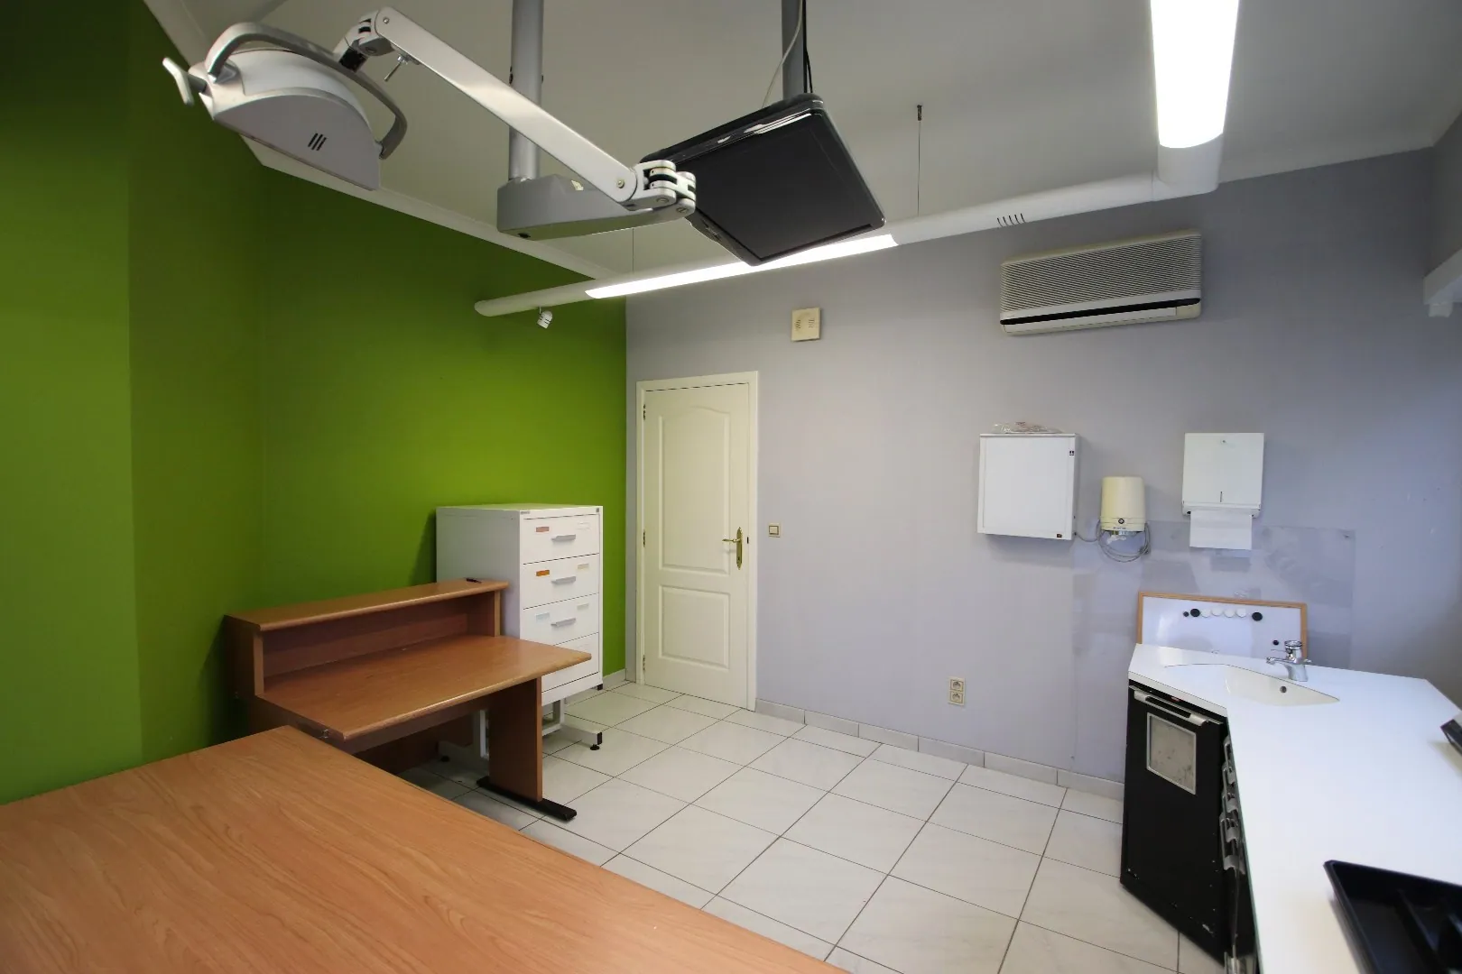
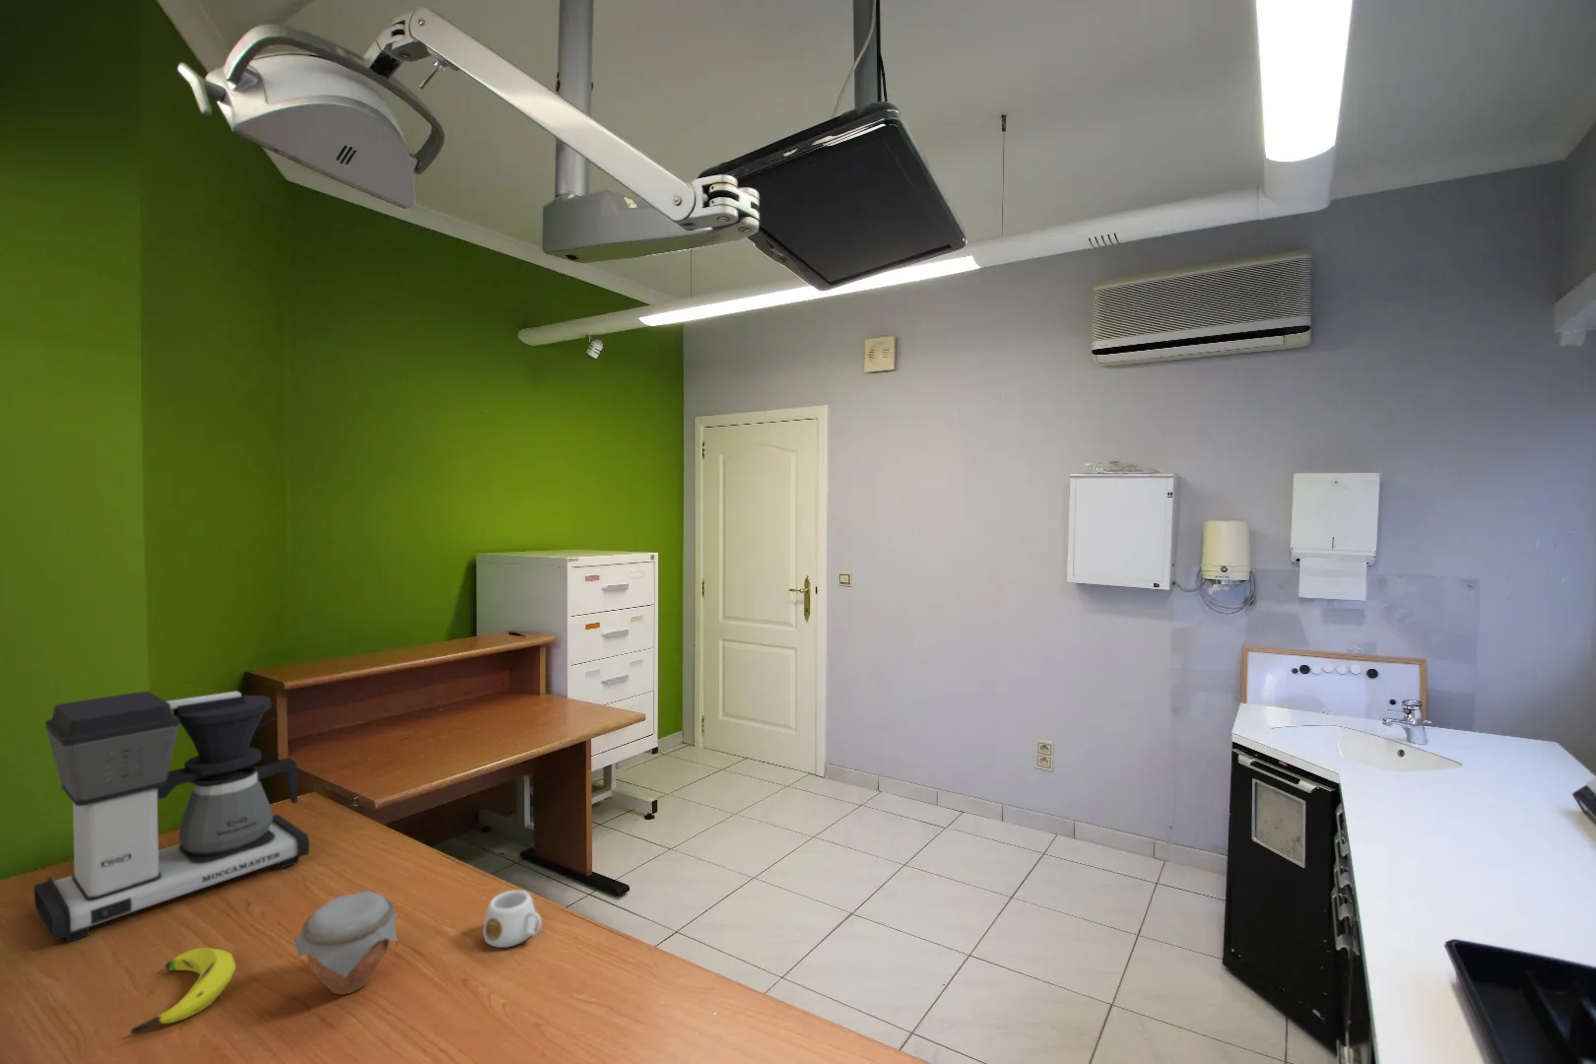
+ banana [131,946,238,1036]
+ jar [292,889,399,996]
+ coffee maker [32,691,310,943]
+ mug [482,889,543,949]
